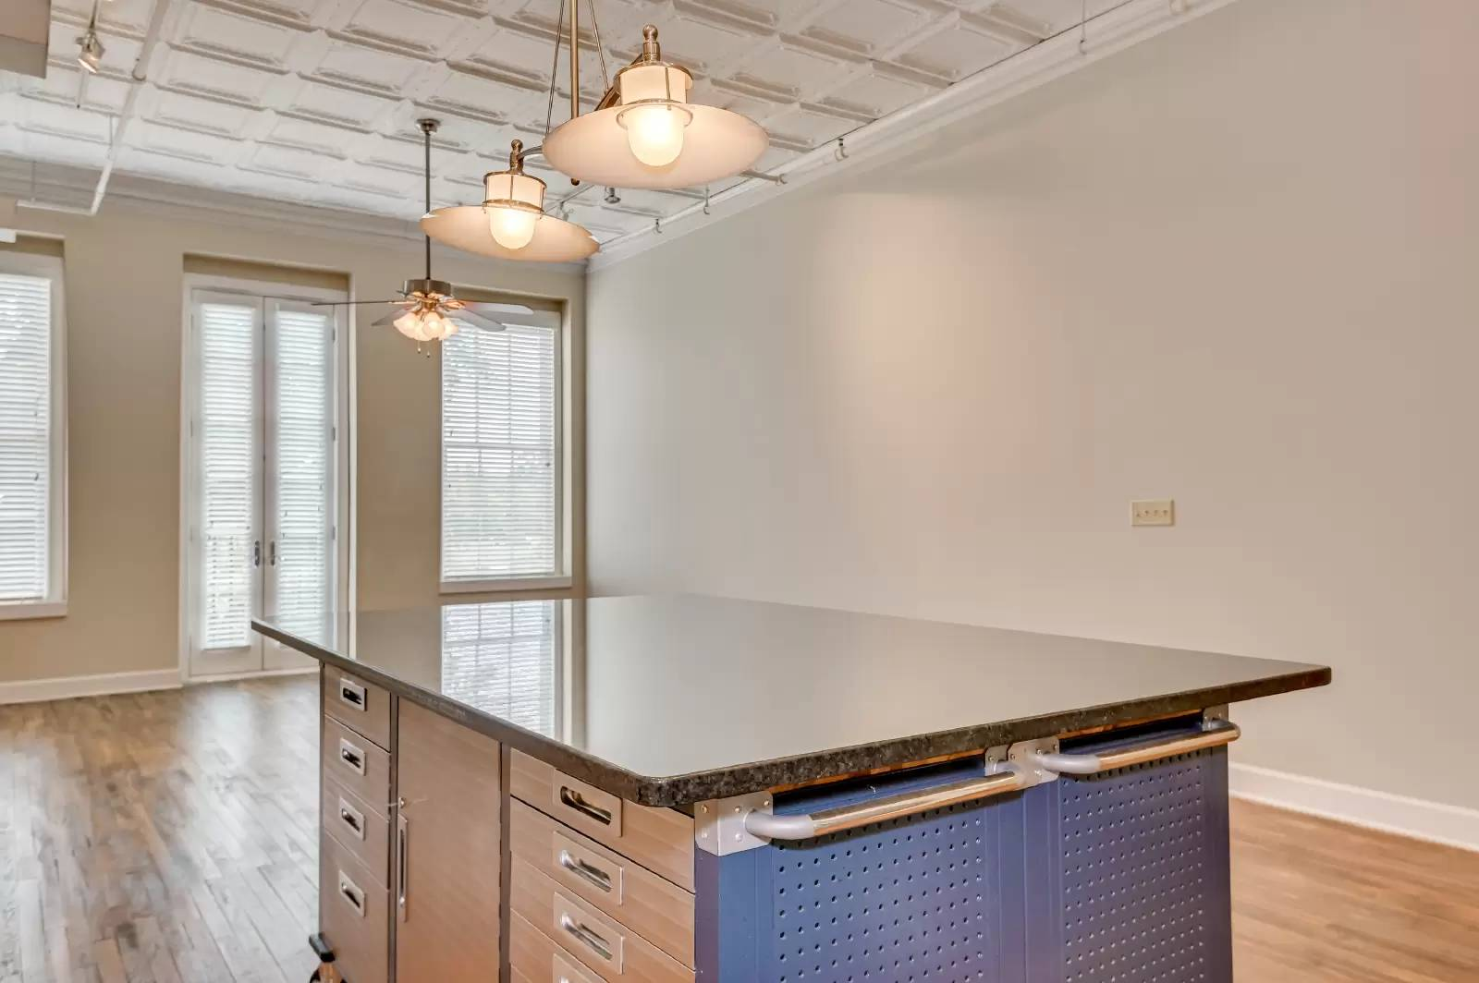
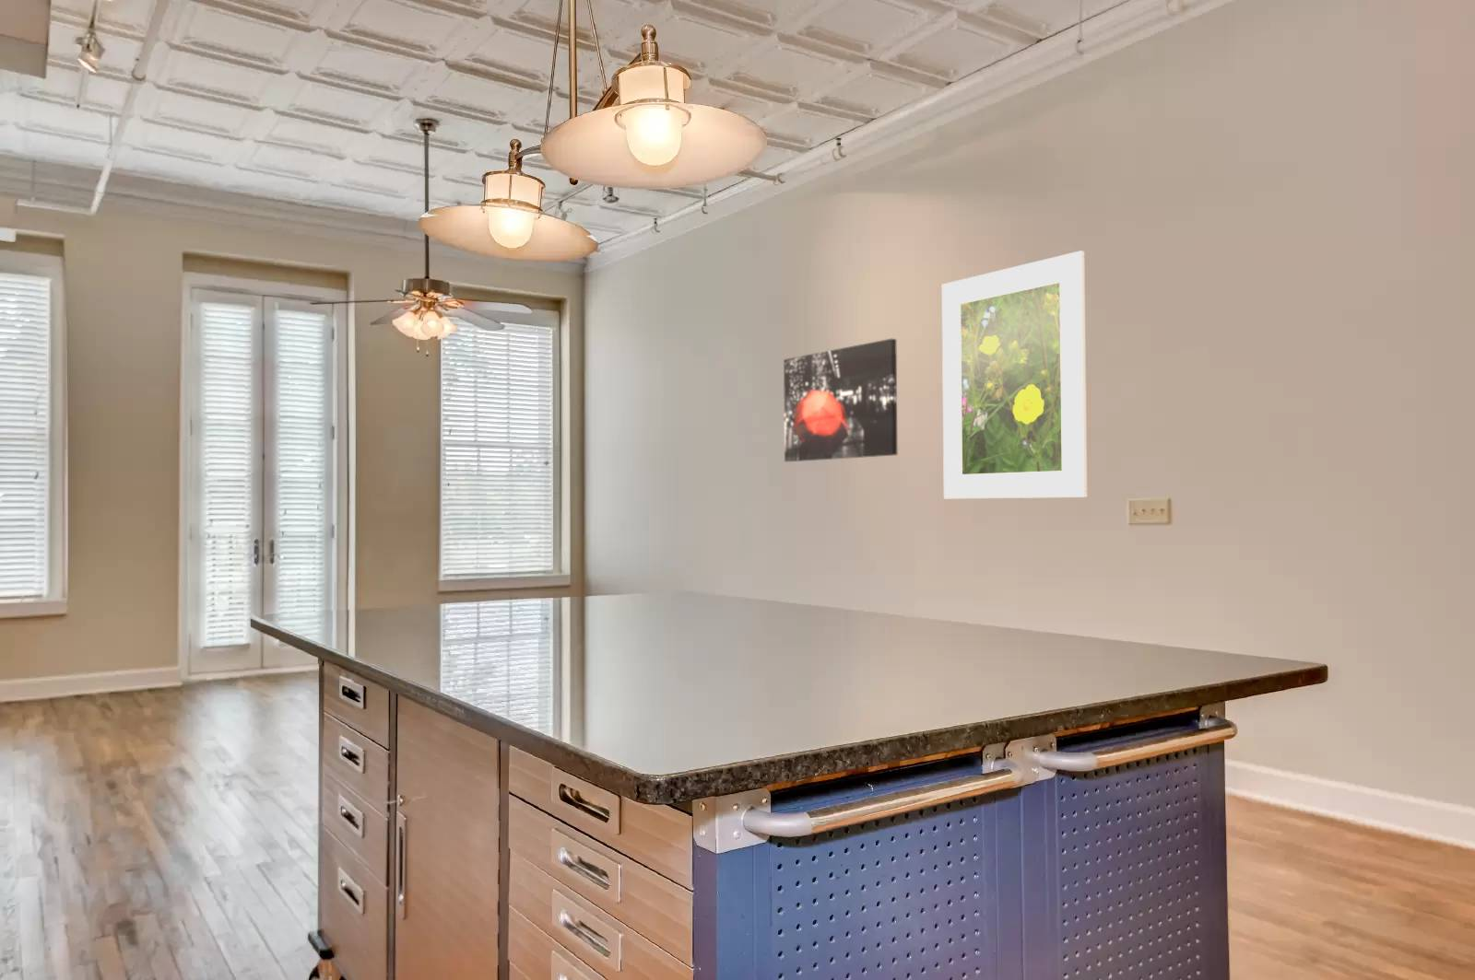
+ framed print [941,249,1088,499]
+ wall art [782,338,898,463]
